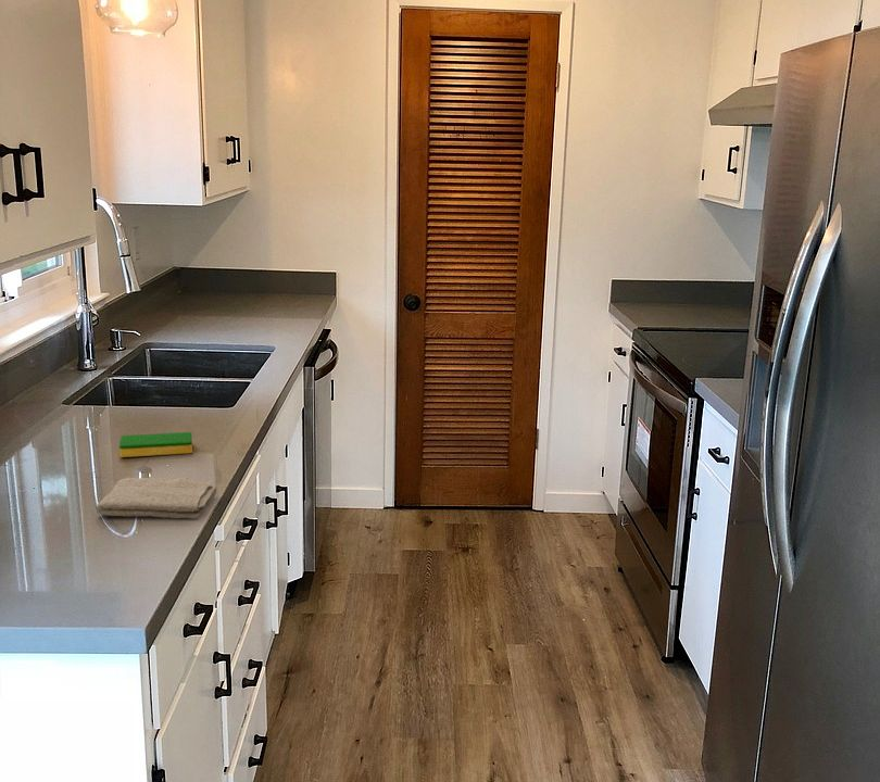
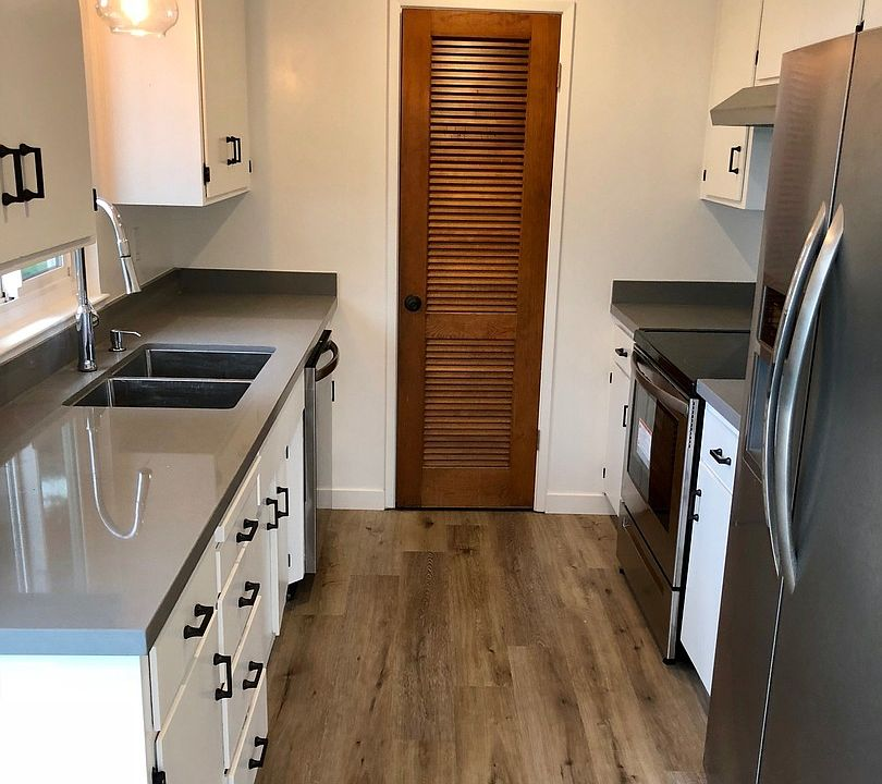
- dish sponge [118,431,193,458]
- washcloth [96,477,218,520]
